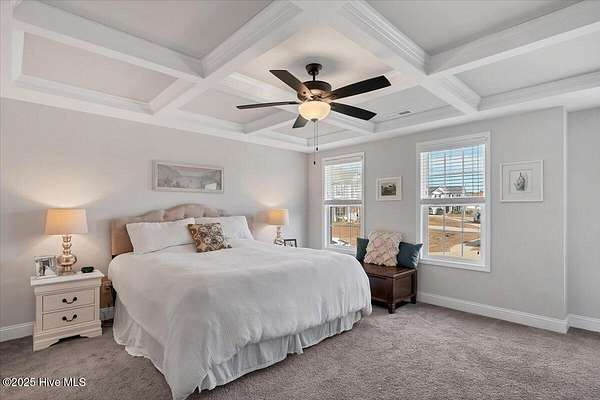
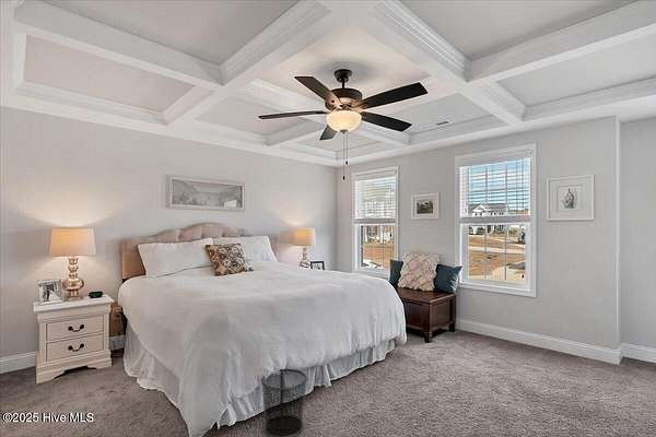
+ waste bin [260,368,308,437]
